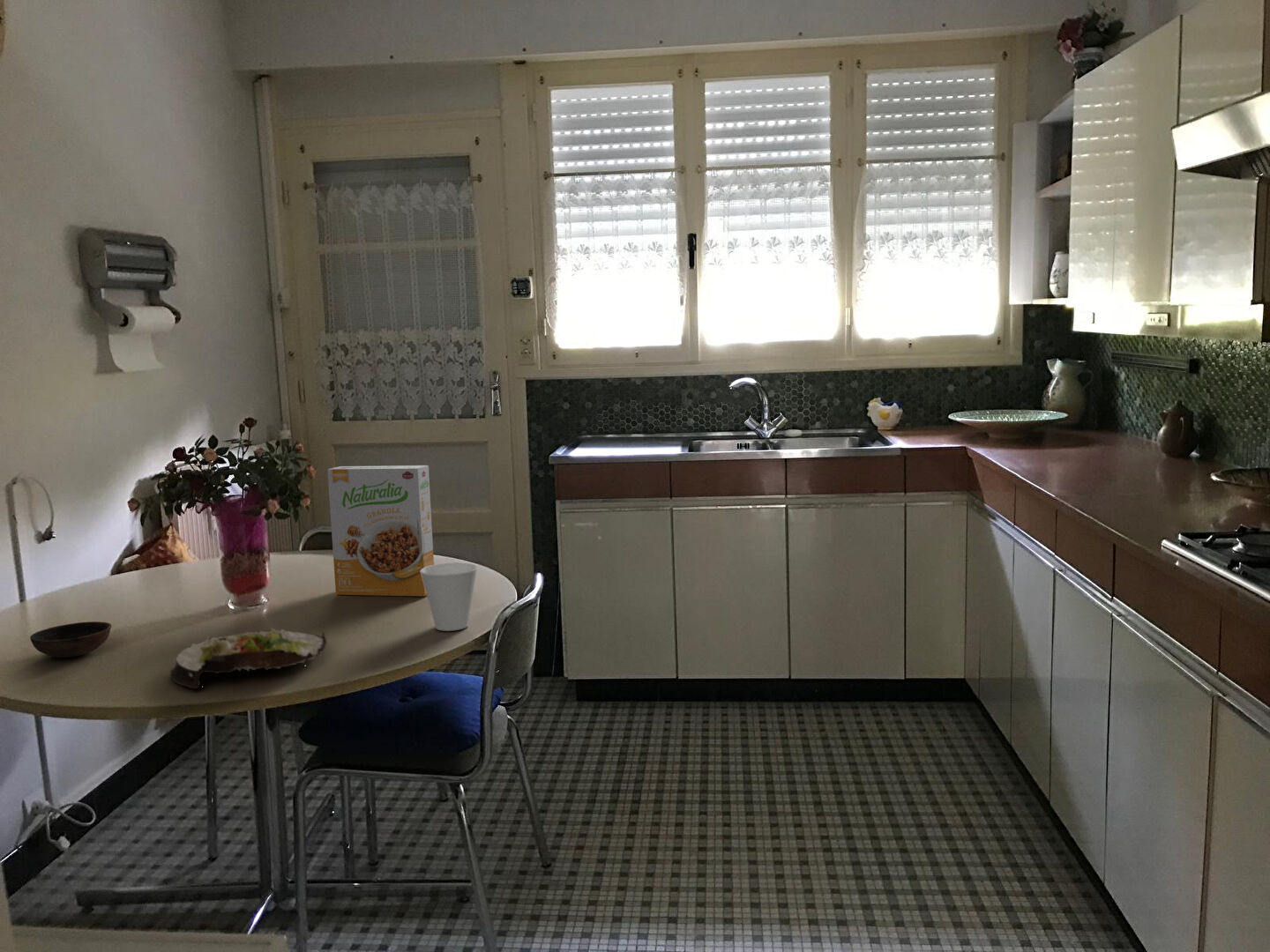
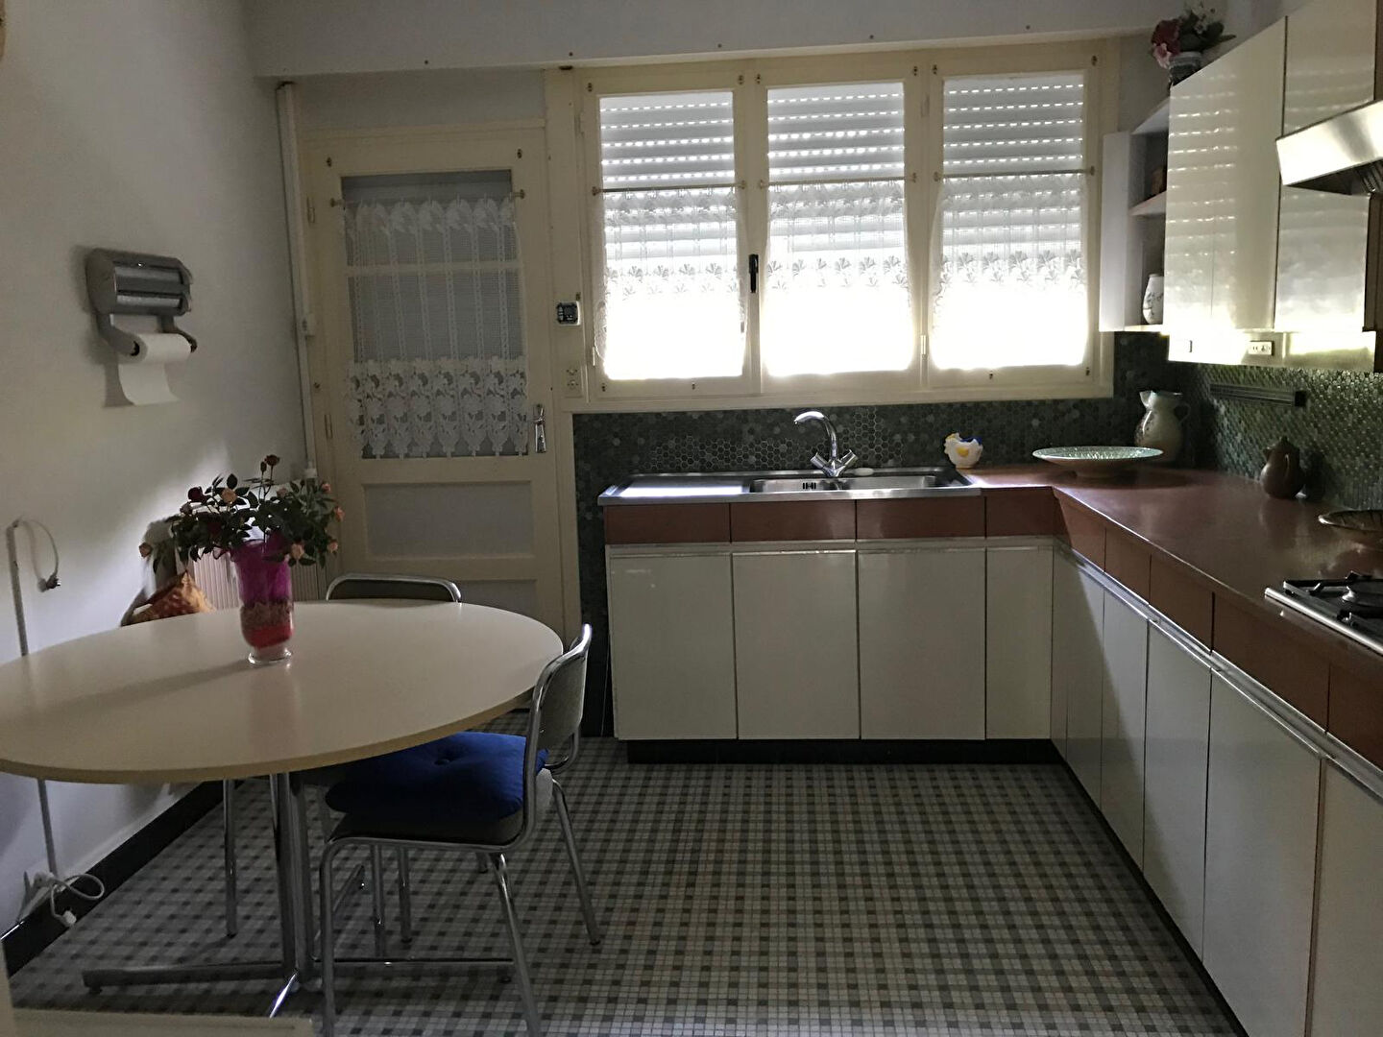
- cup [420,562,478,632]
- cereal box [326,465,435,597]
- bowl [29,621,112,658]
- salad plate [169,627,328,689]
